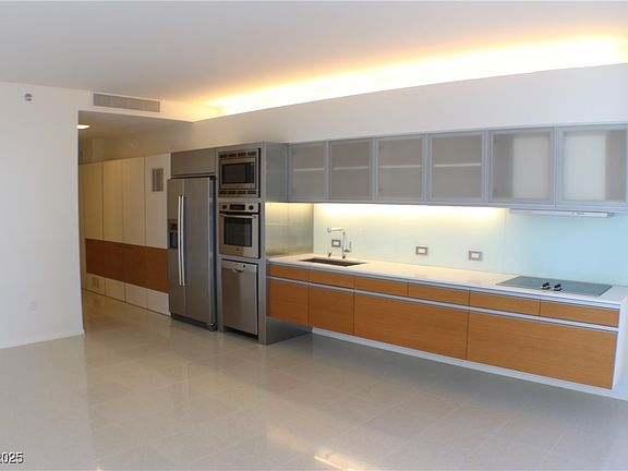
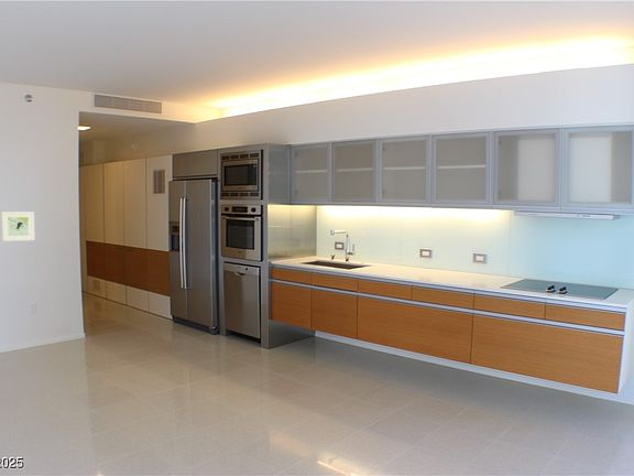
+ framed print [0,210,35,242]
